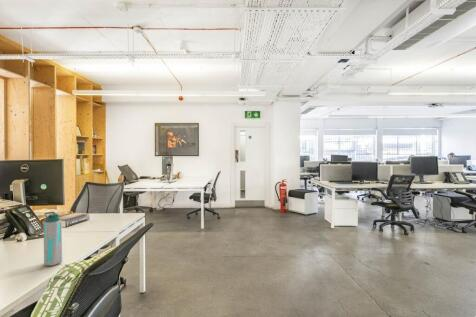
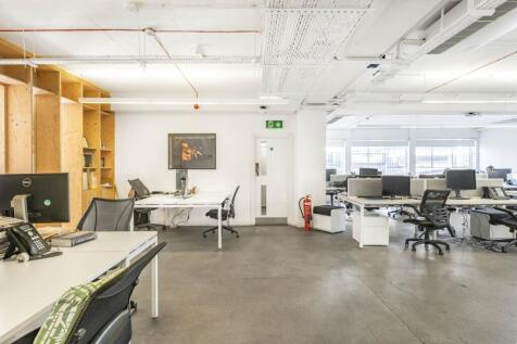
- water bottle [42,211,63,267]
